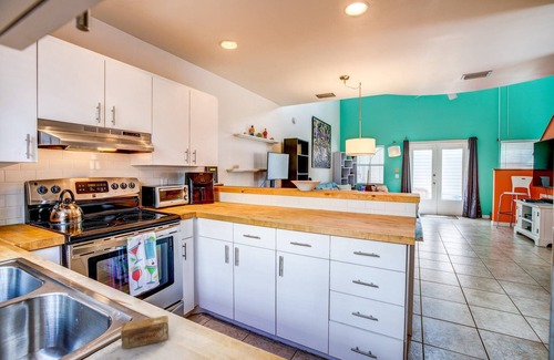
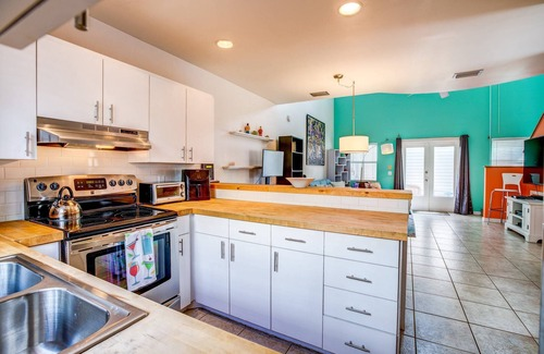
- soap bar [120,315,170,350]
